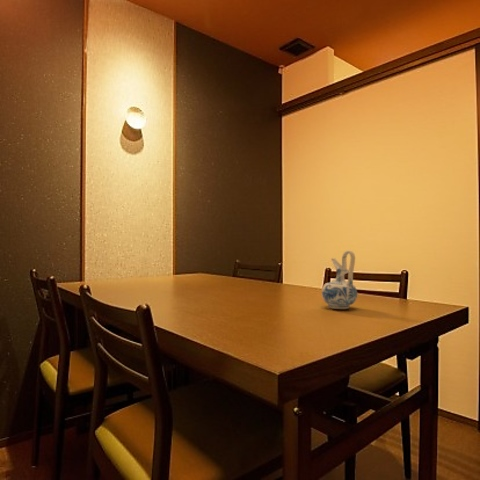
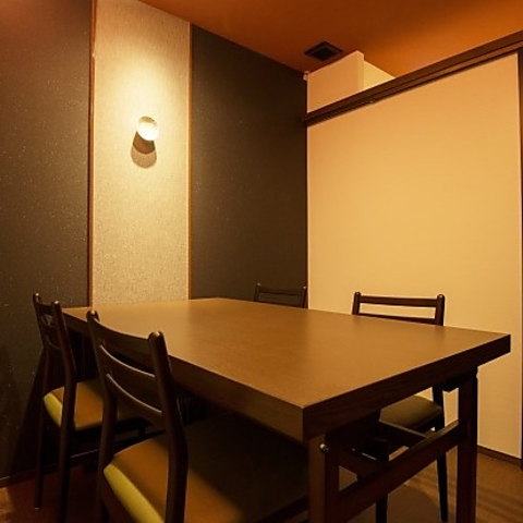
- ceramic pitcher [321,250,358,310]
